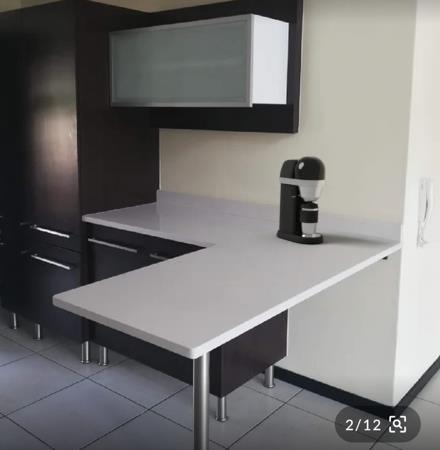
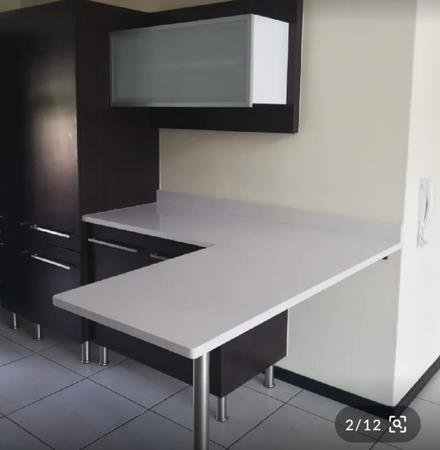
- coffee maker [276,155,327,244]
